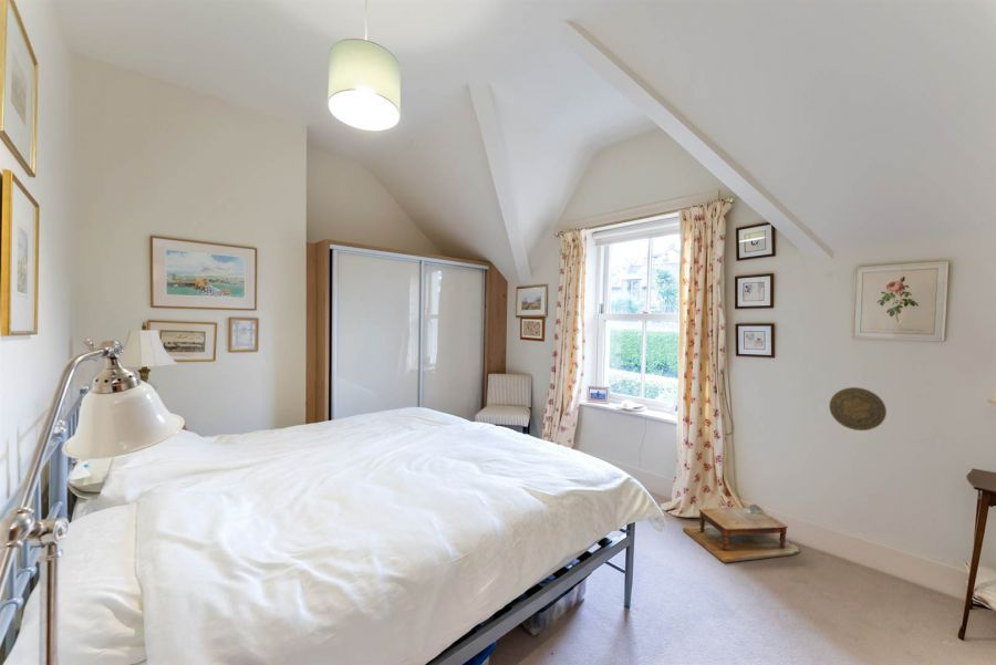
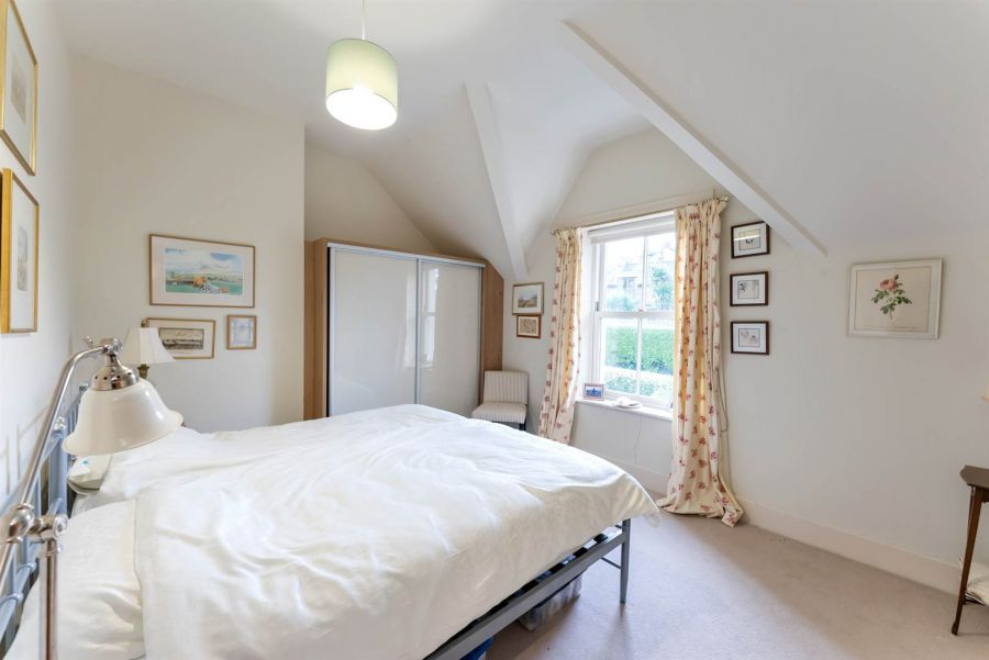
- decorative plate [828,386,888,432]
- footstool [682,503,800,563]
